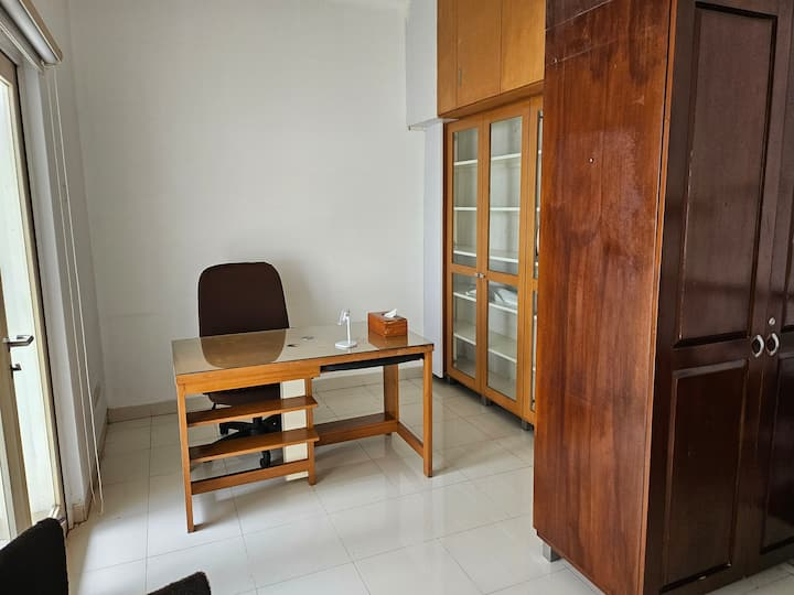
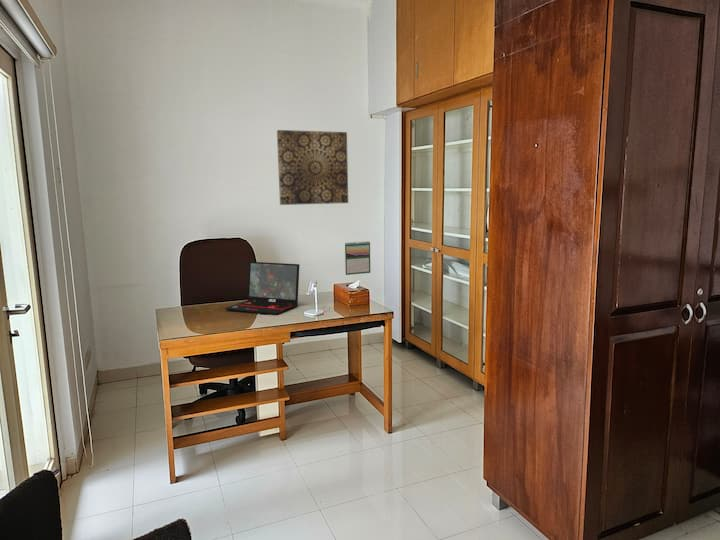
+ wall art [276,129,349,206]
+ calendar [344,240,371,276]
+ laptop [224,261,301,316]
